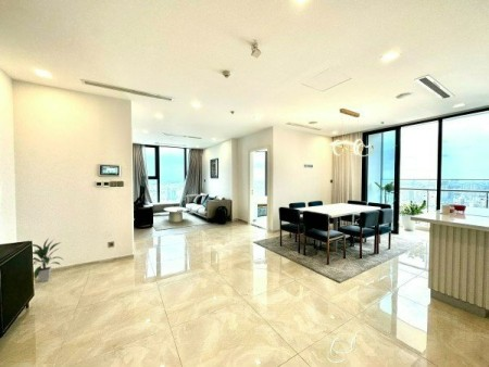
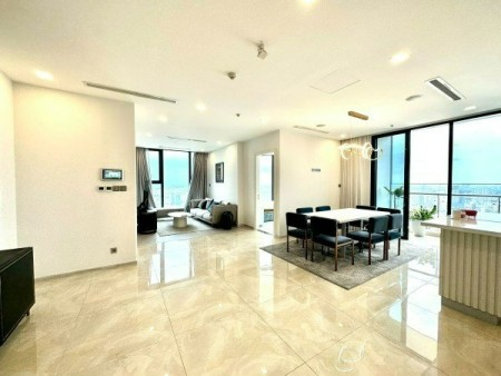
- indoor plant [32,237,65,283]
